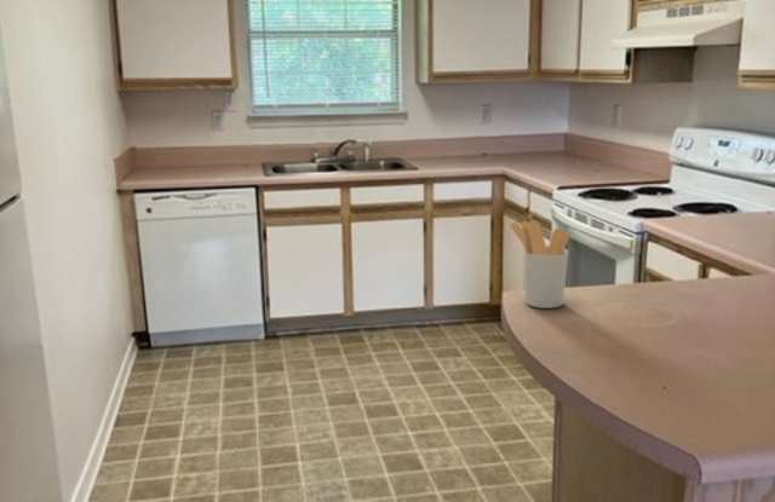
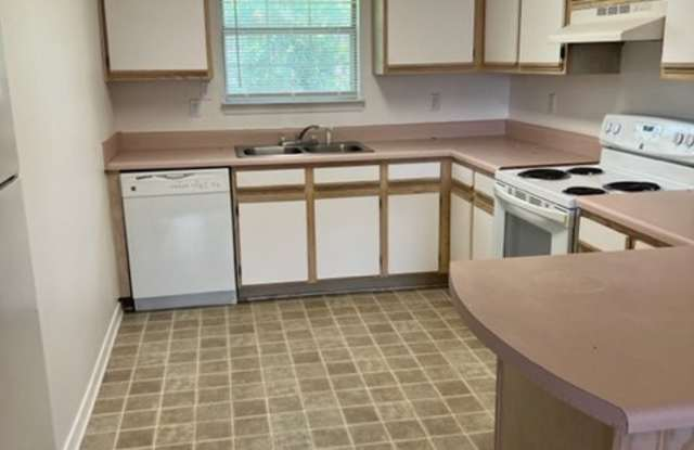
- utensil holder [509,219,572,310]
